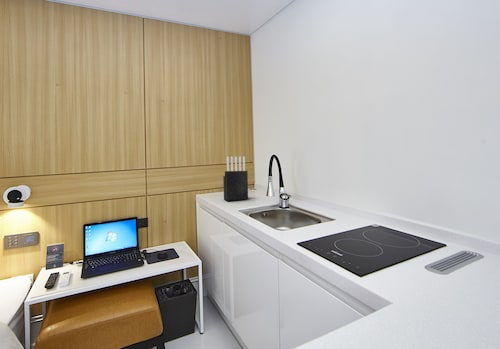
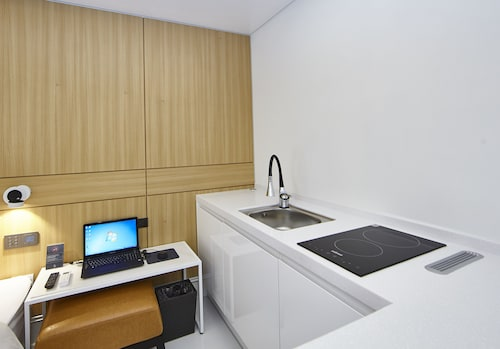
- knife block [222,156,249,201]
